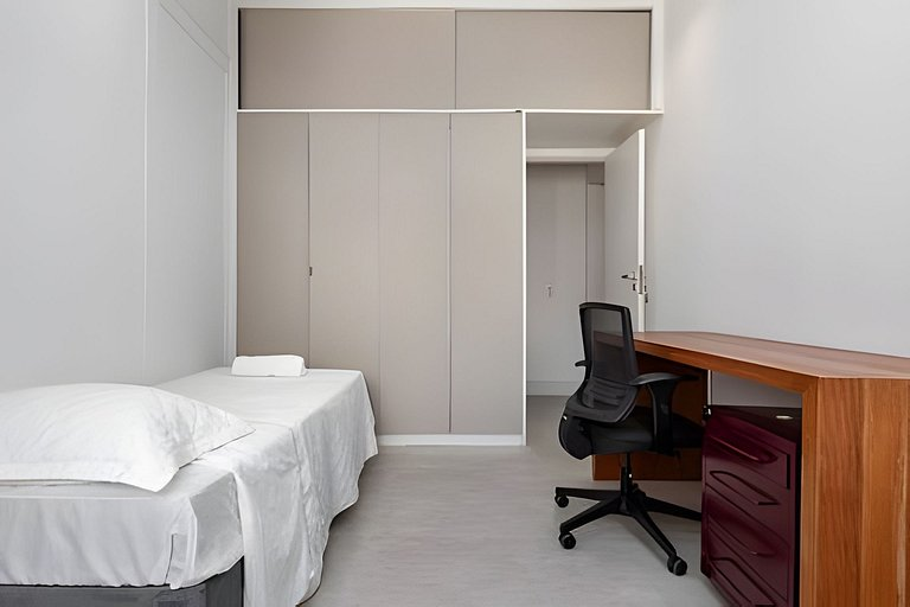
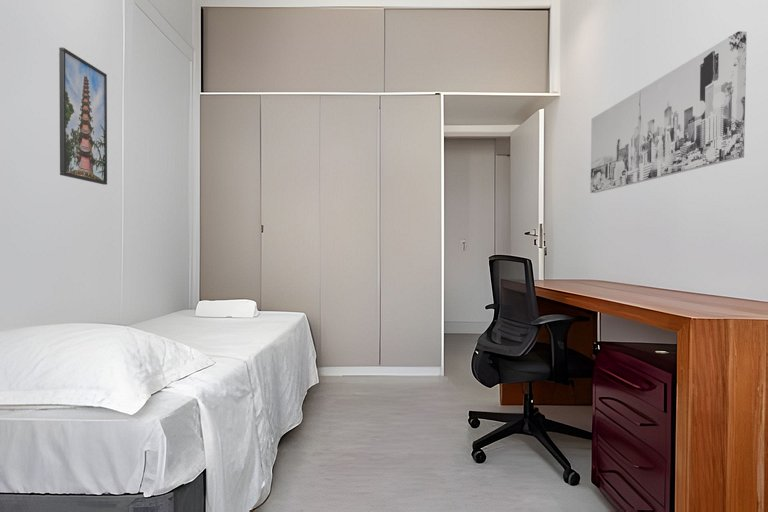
+ wall art [590,30,748,194]
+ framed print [58,47,108,186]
